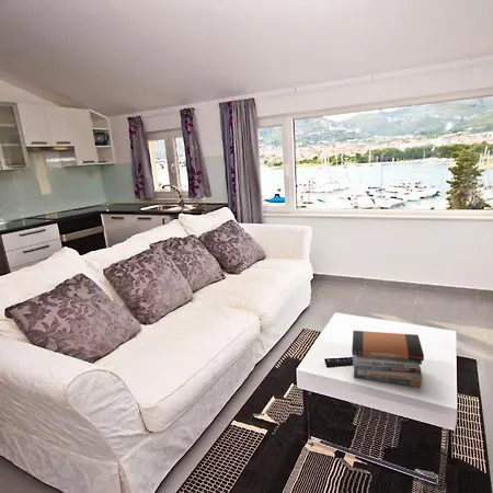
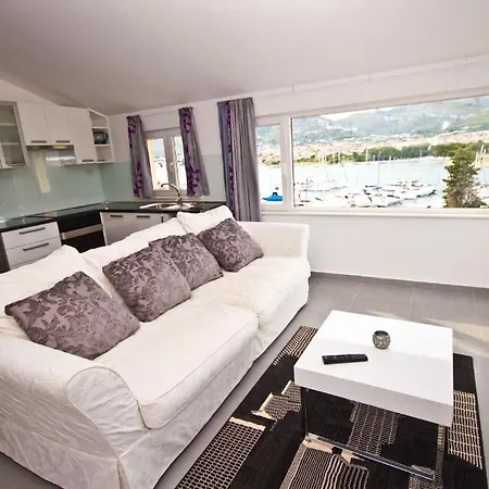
- book stack [351,330,425,388]
